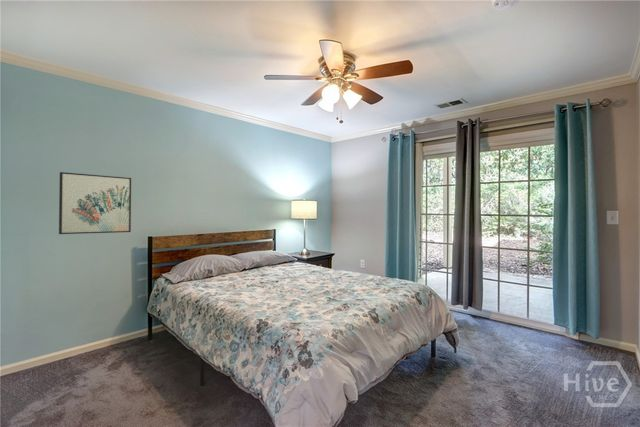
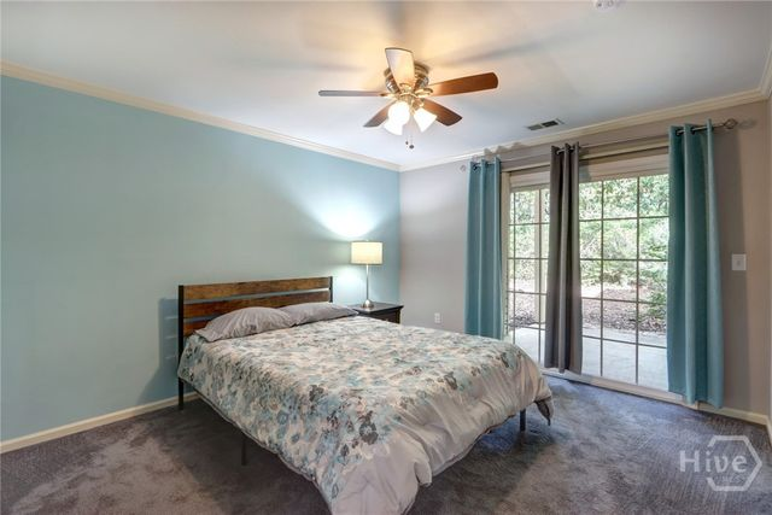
- wall art [58,171,132,235]
